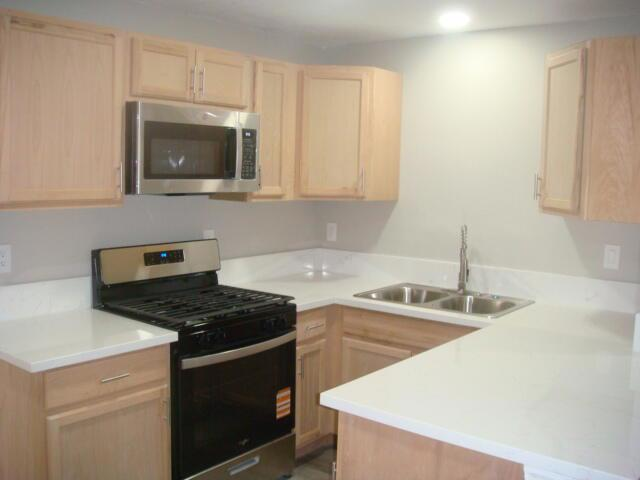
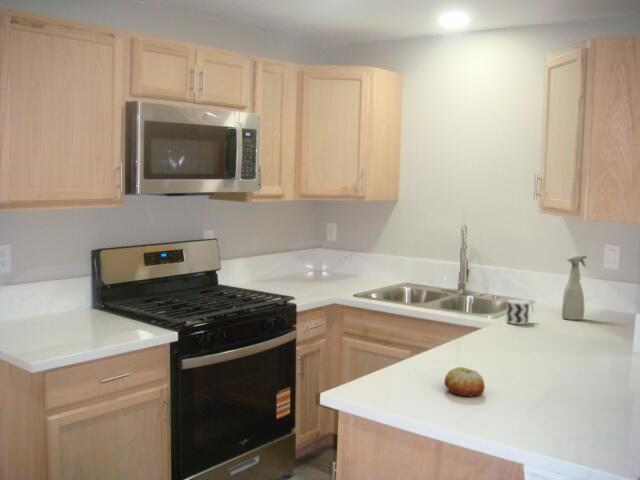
+ spray bottle [561,254,588,321]
+ cup [505,299,535,325]
+ fruit [443,366,486,398]
